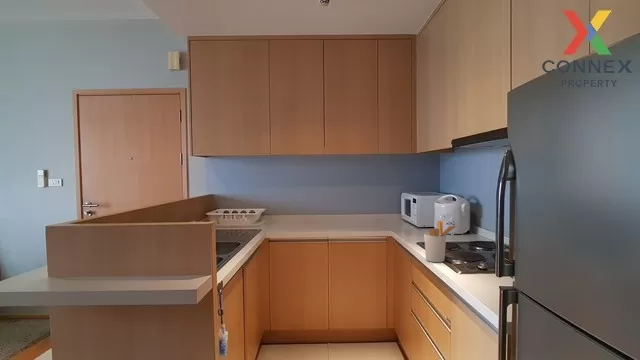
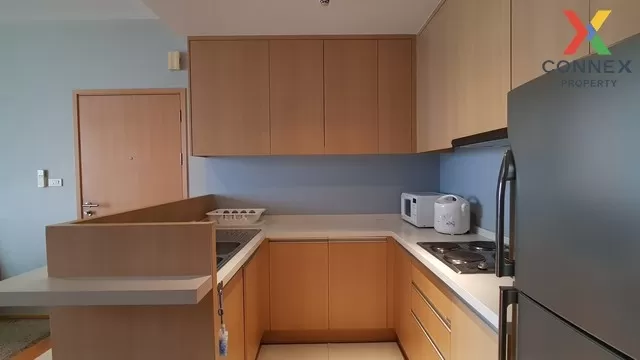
- utensil holder [423,219,459,263]
